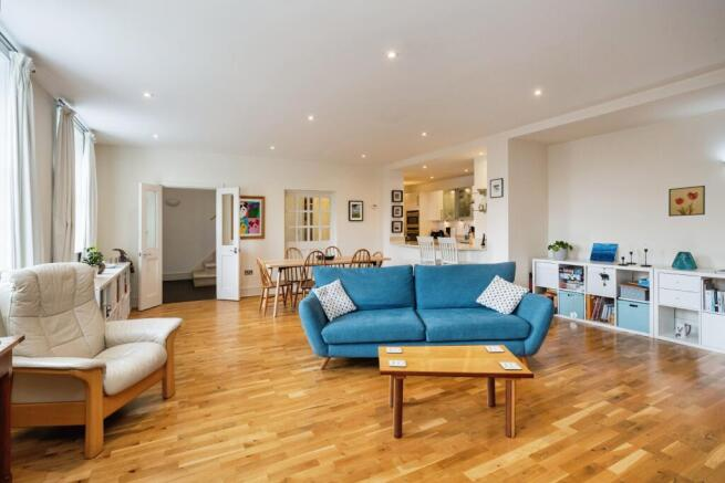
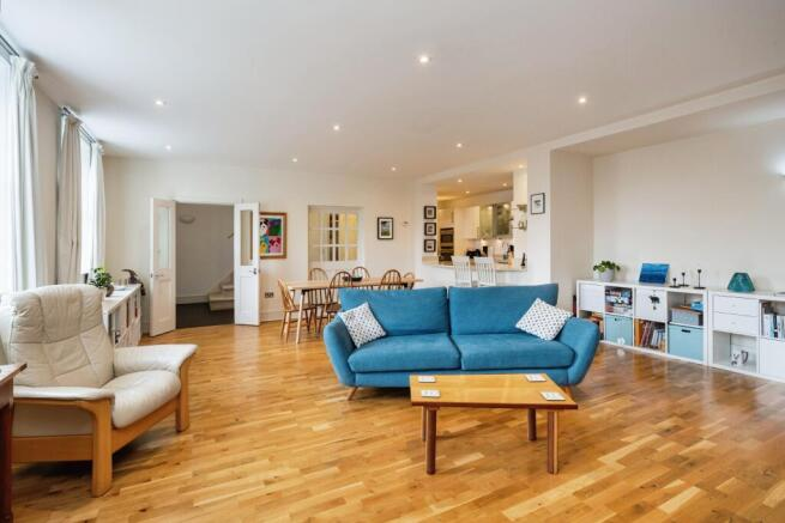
- wall art [667,185,706,218]
